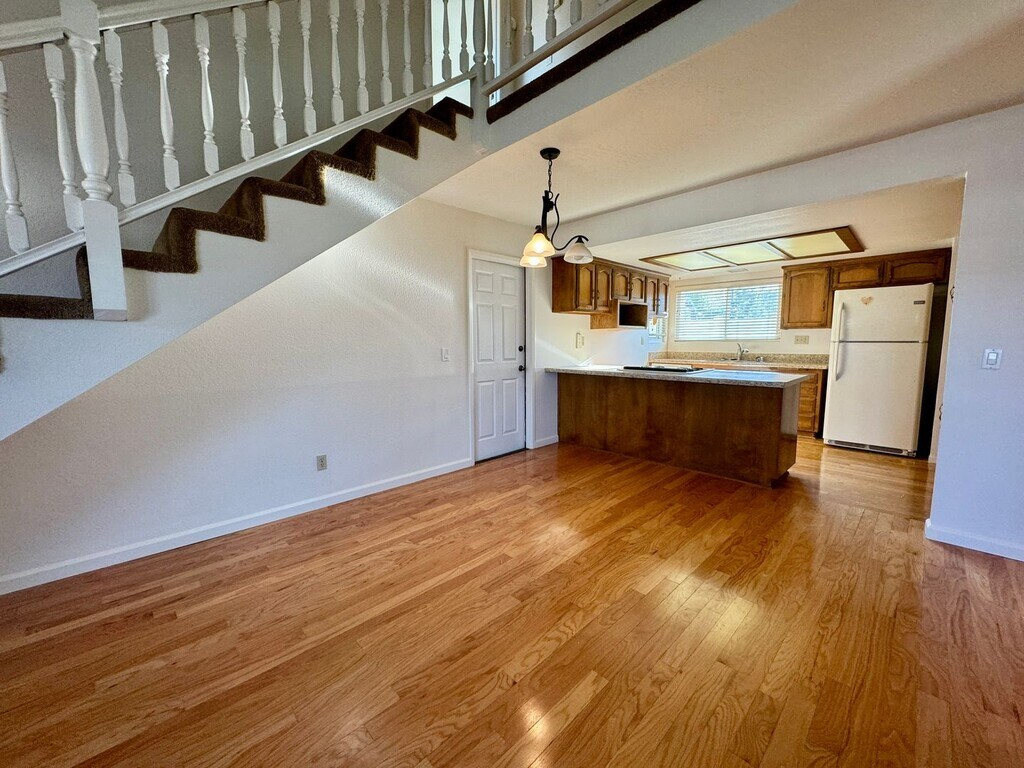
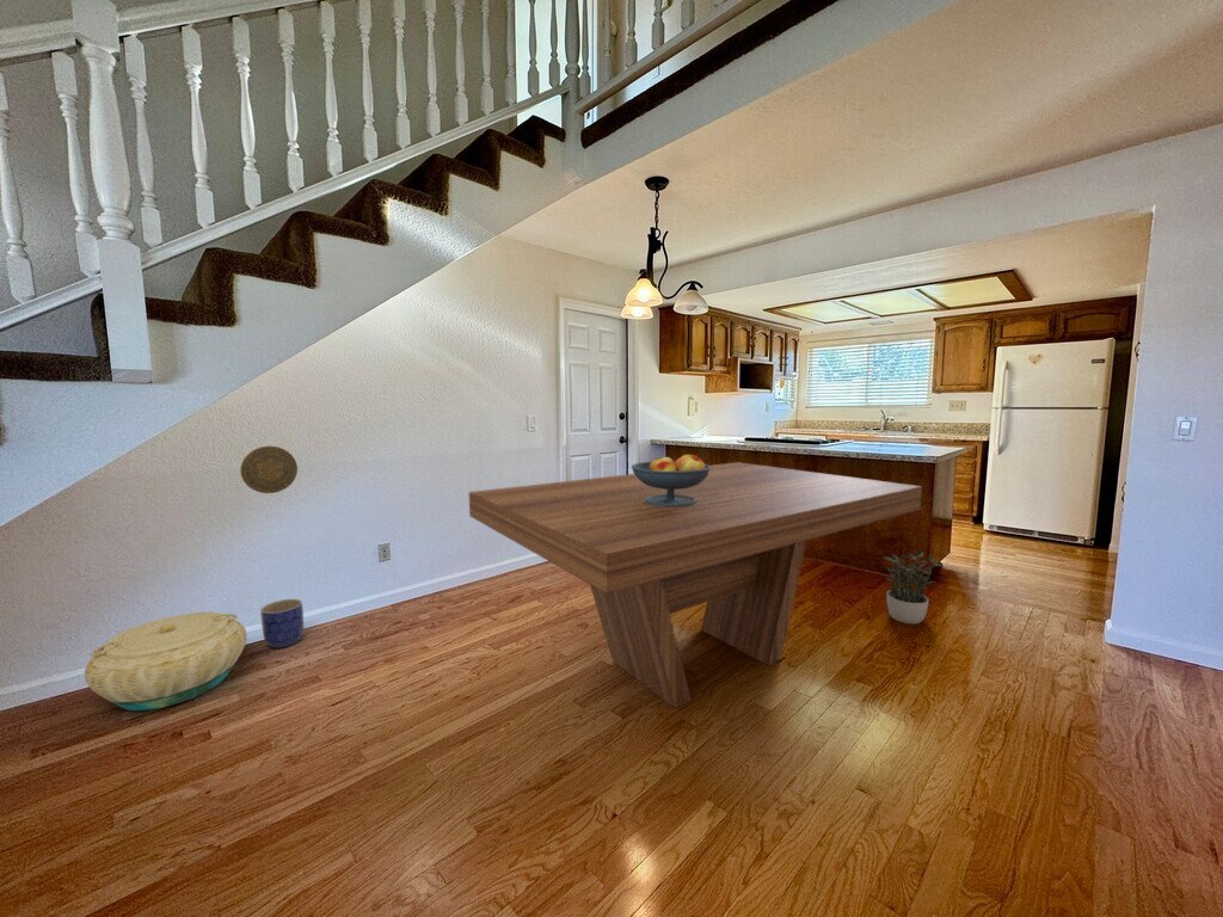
+ dining table [468,461,923,709]
+ planter [259,598,305,650]
+ fruit bowl [631,454,711,506]
+ potted plant [881,549,942,624]
+ decorative plate [239,445,299,494]
+ basket [84,611,247,712]
